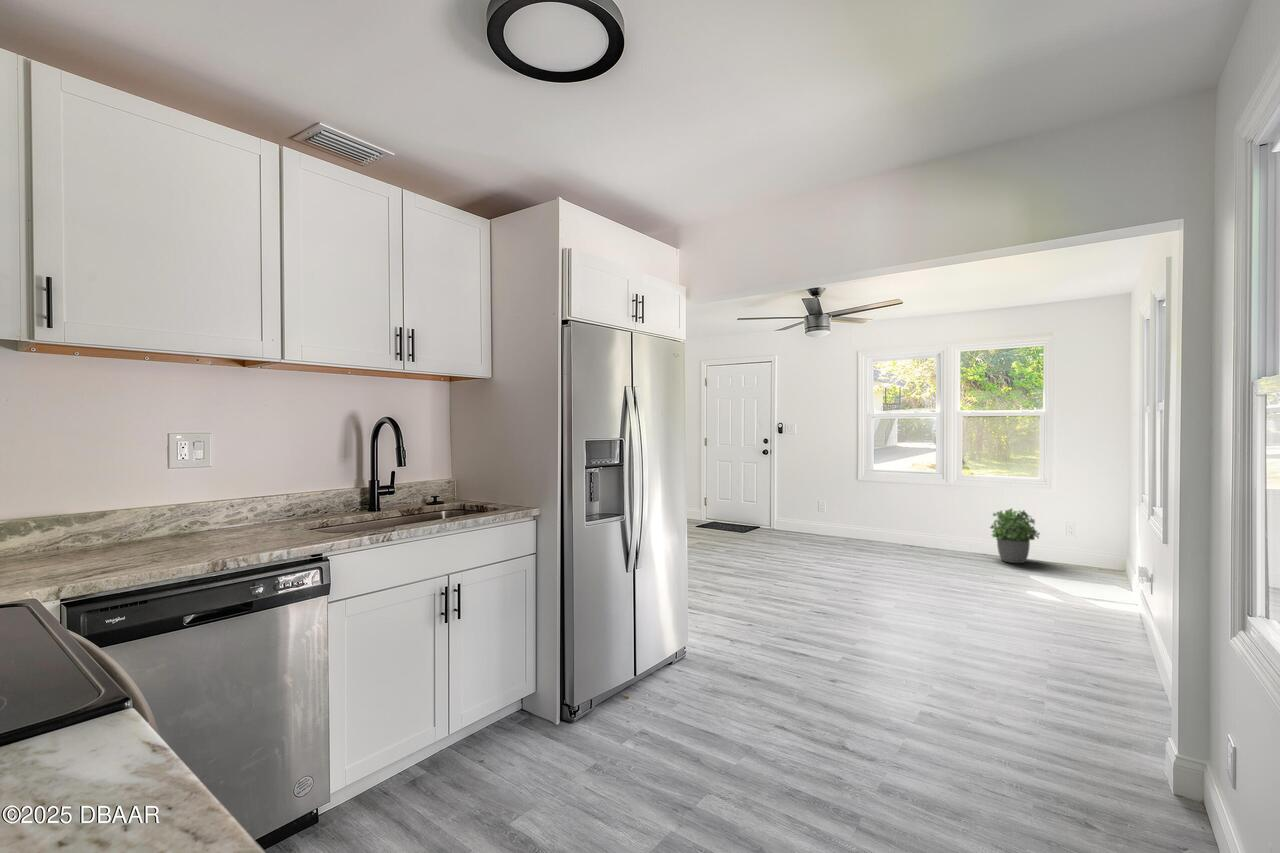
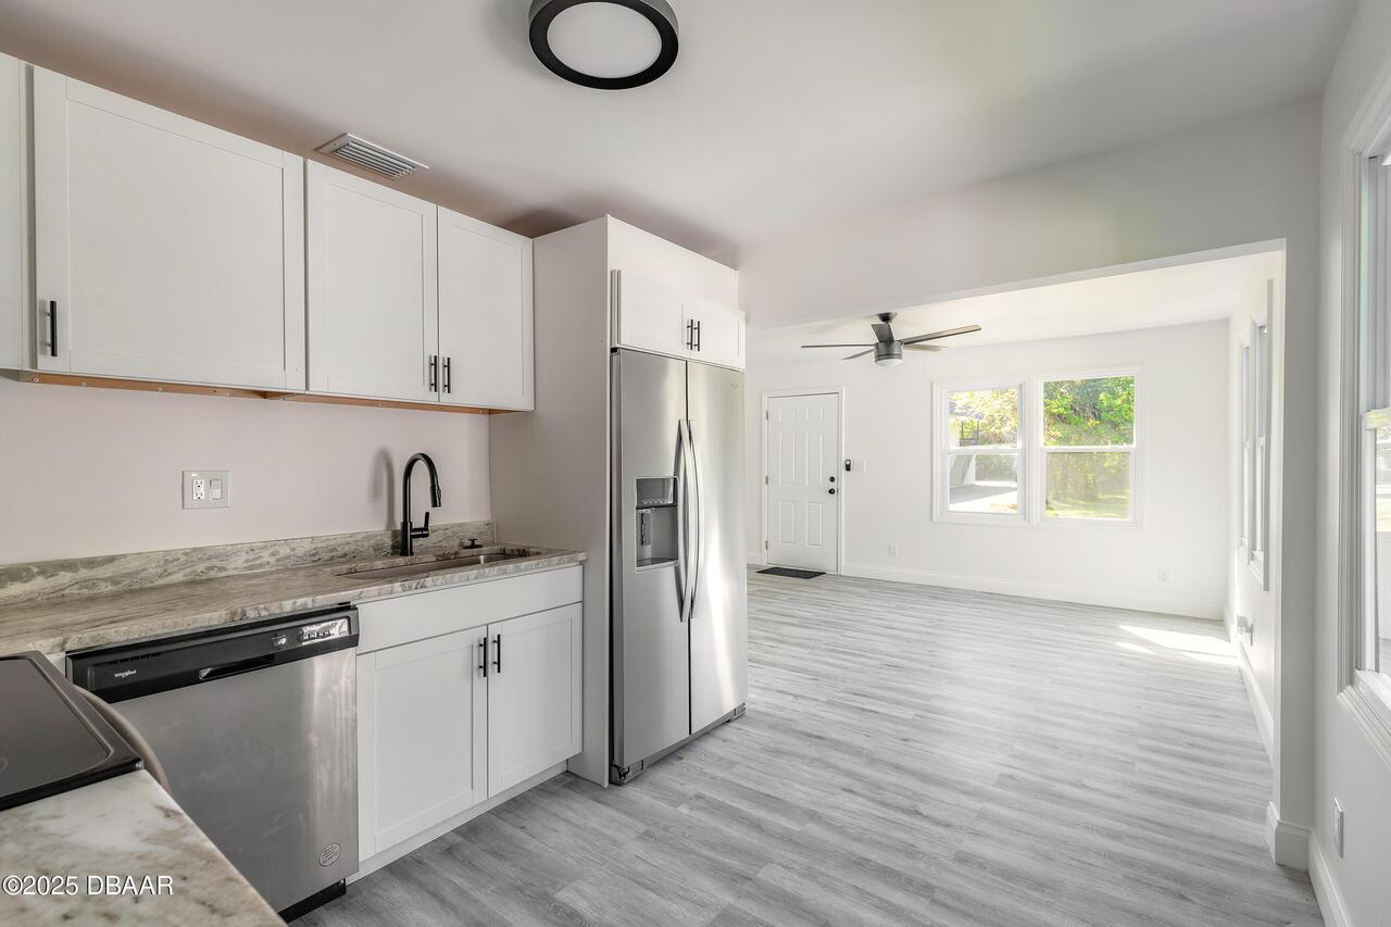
- potted plant [988,507,1041,564]
